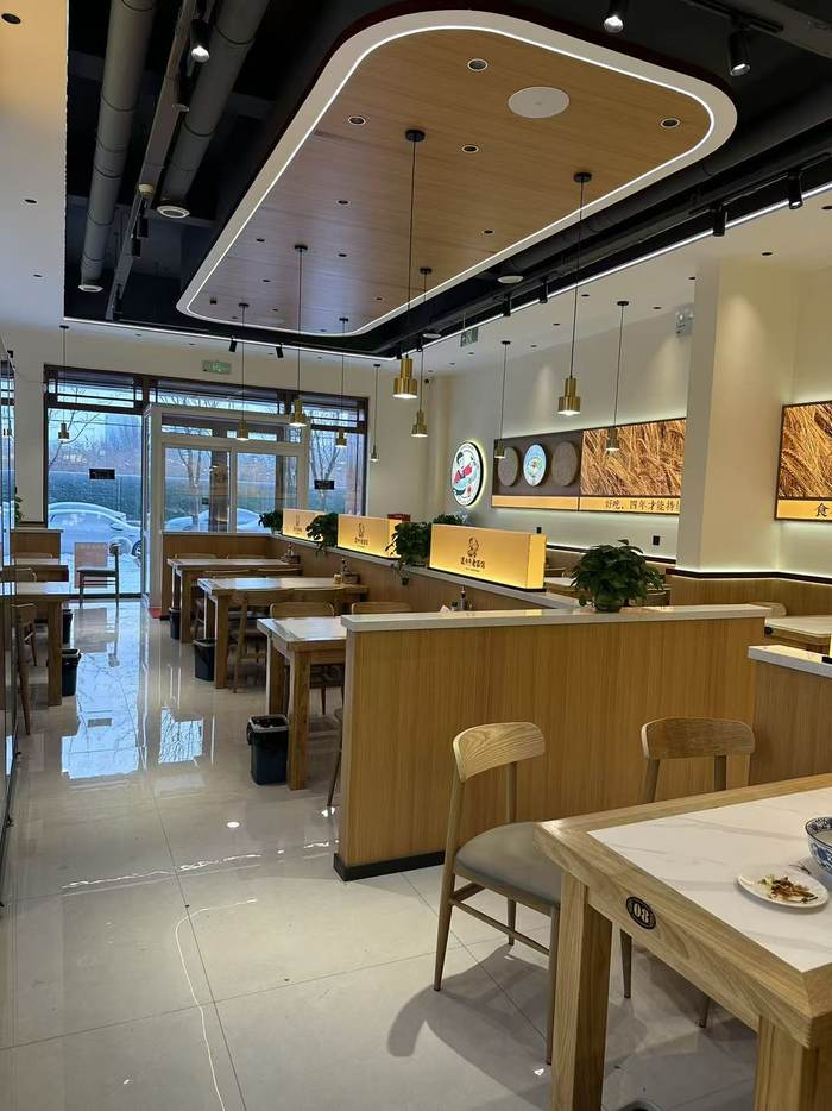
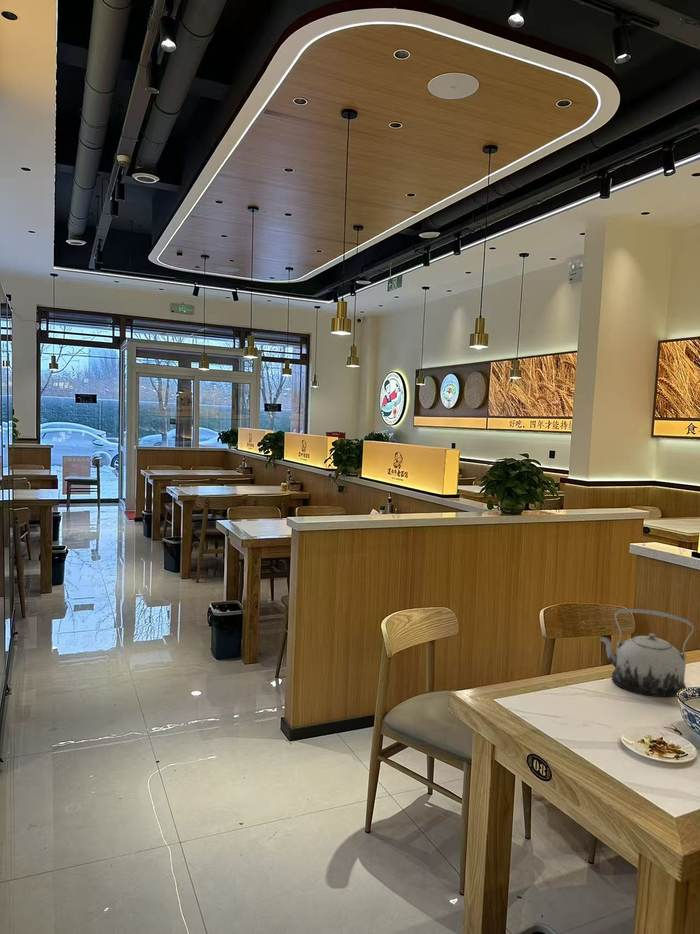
+ teapot [598,608,695,698]
